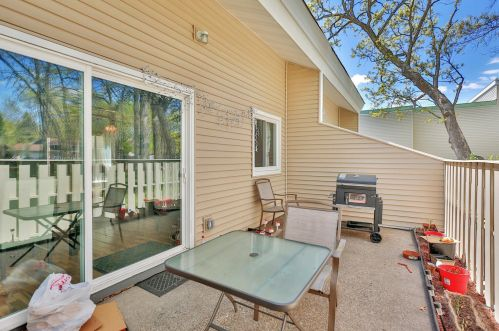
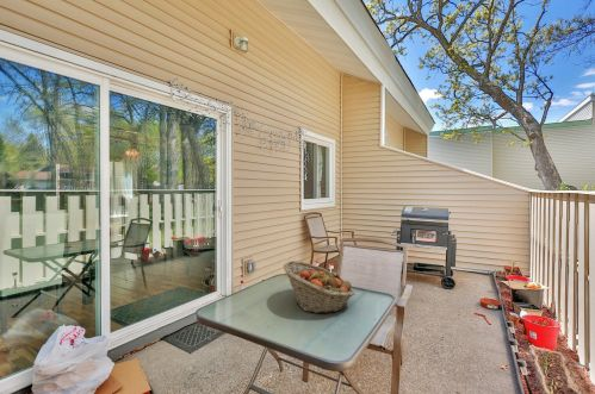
+ fruit basket [283,259,355,314]
